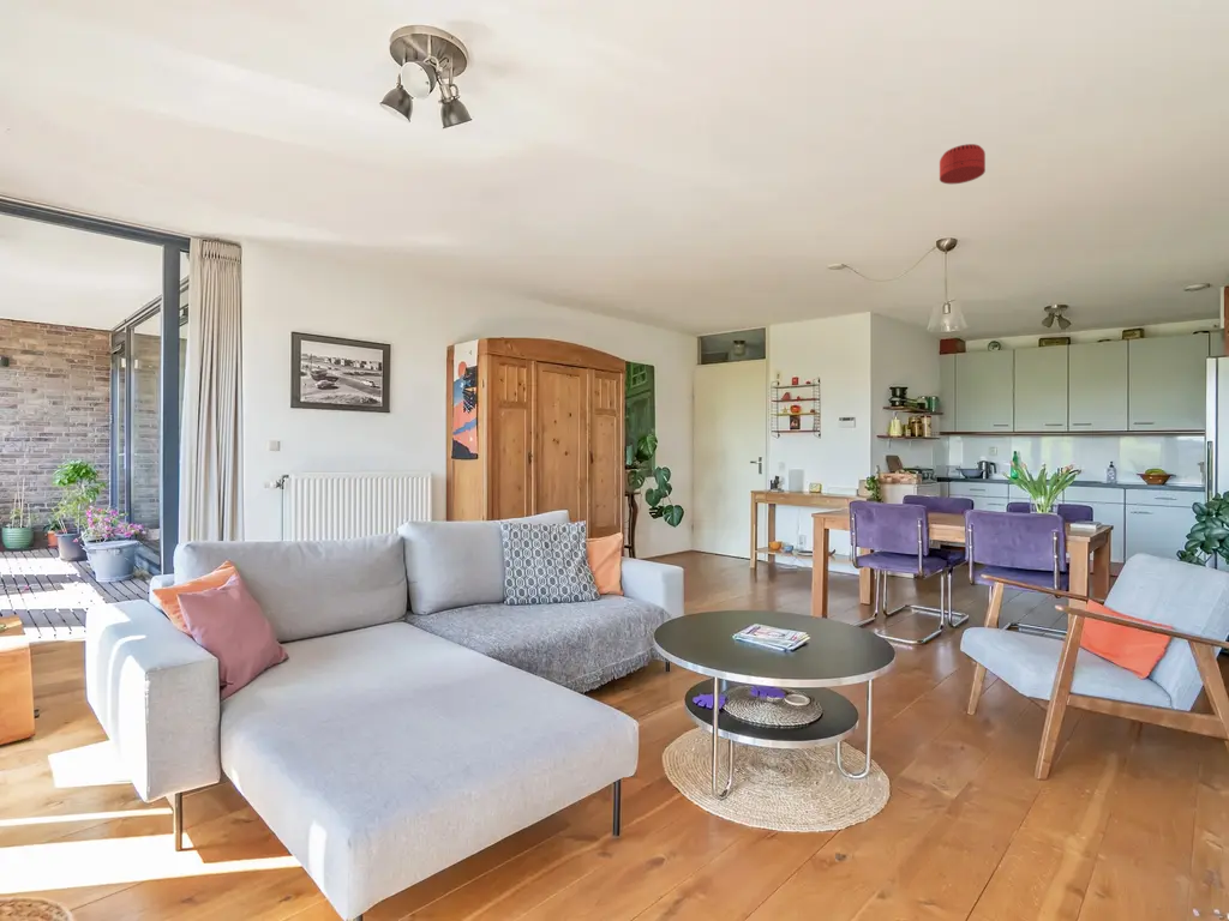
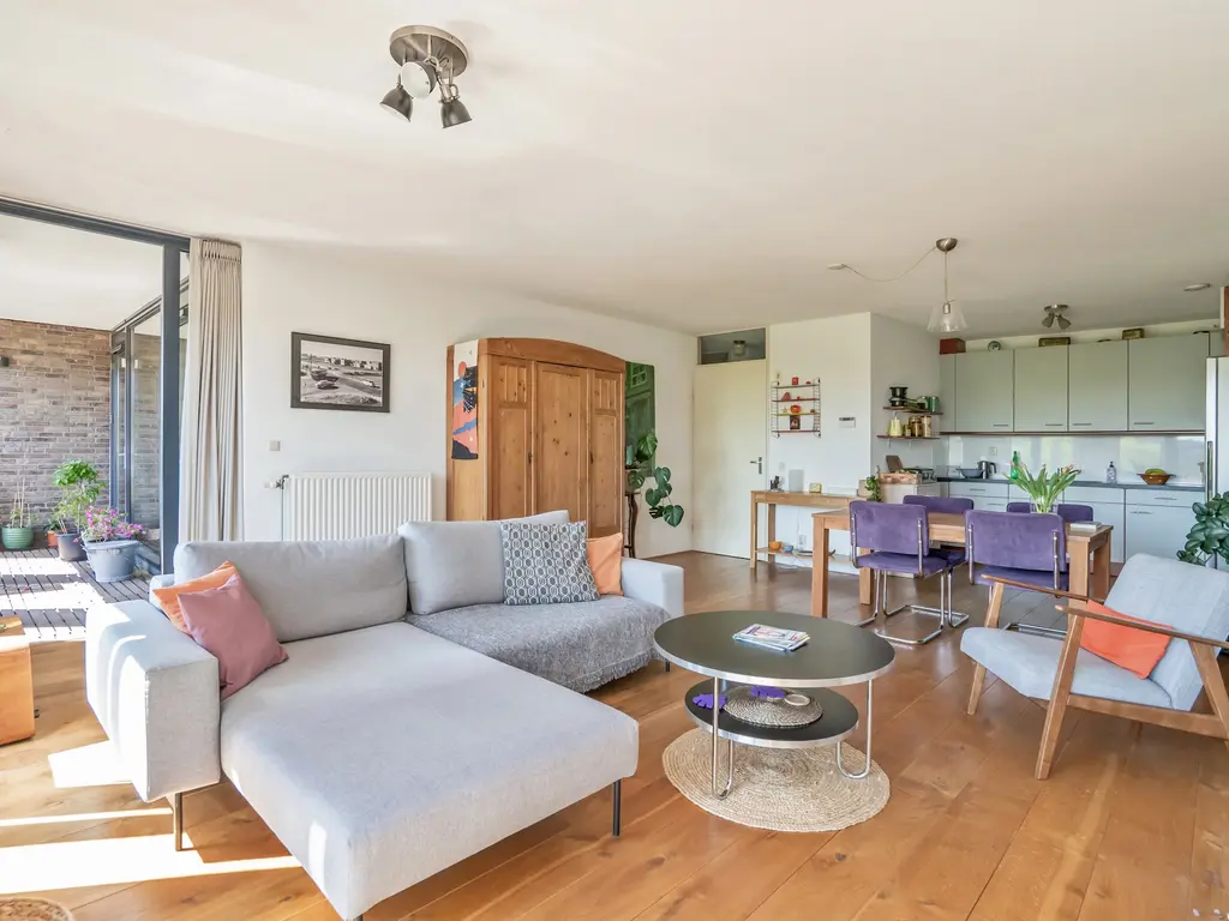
- smoke detector [939,143,987,185]
